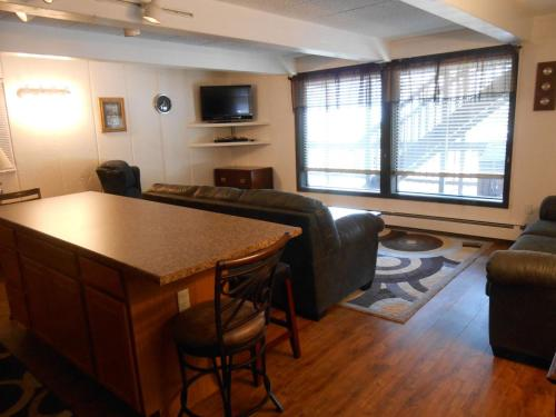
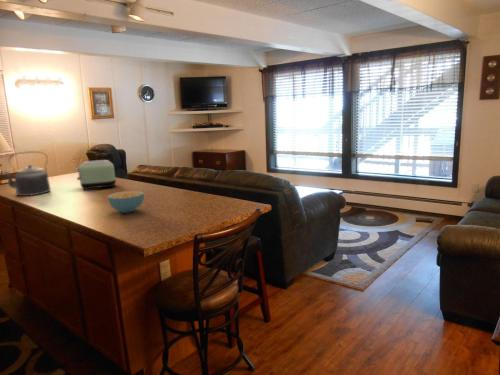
+ cereal bowl [106,190,145,214]
+ toaster [74,159,117,191]
+ kettle [2,150,52,197]
